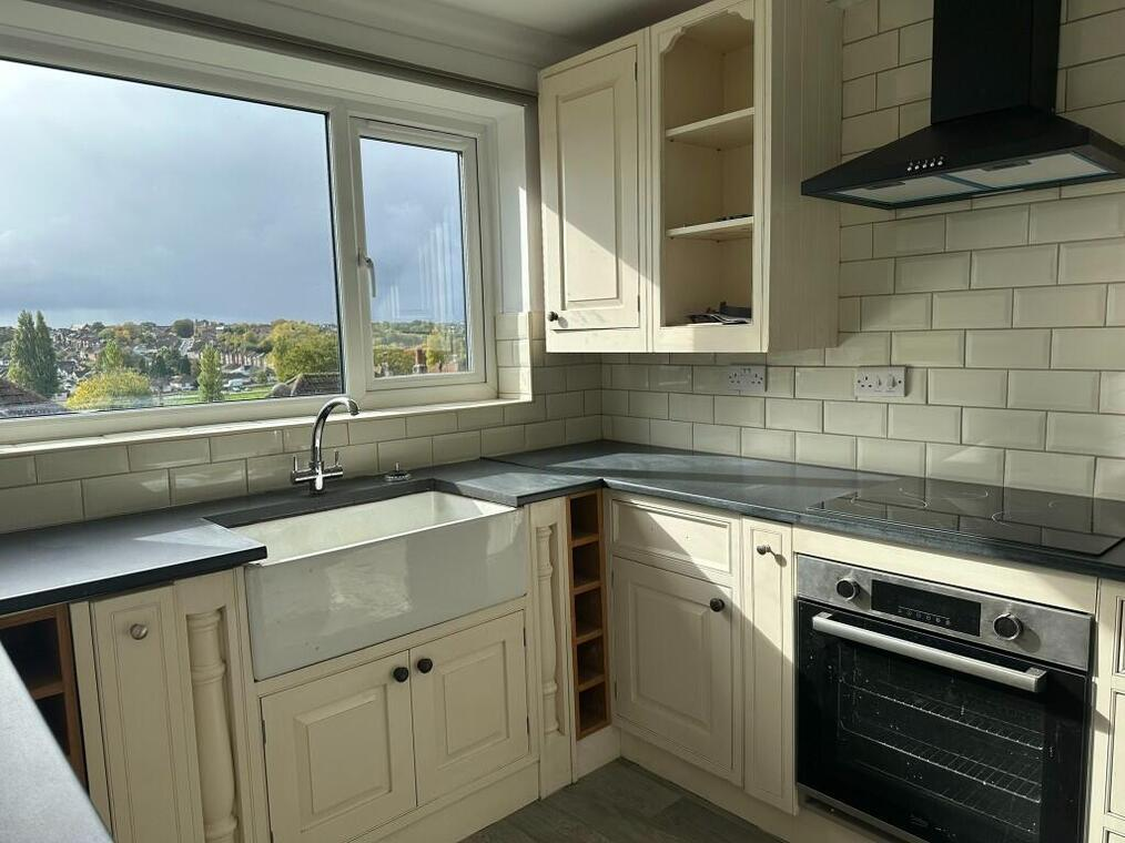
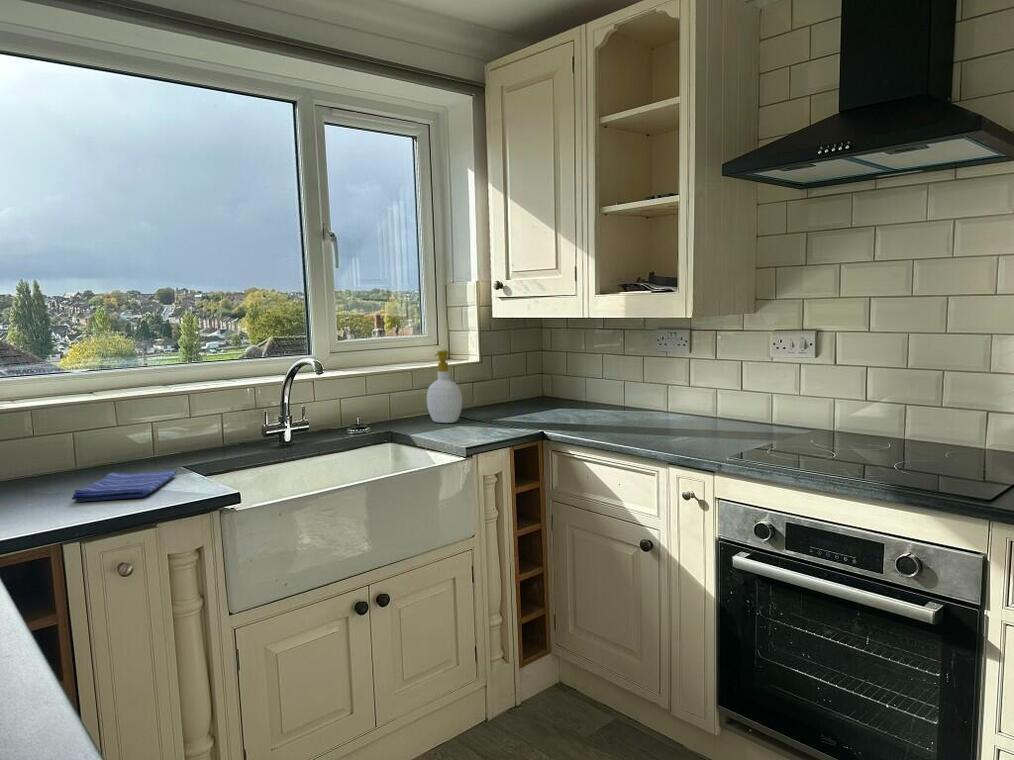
+ soap bottle [426,350,463,424]
+ dish towel [71,470,178,503]
